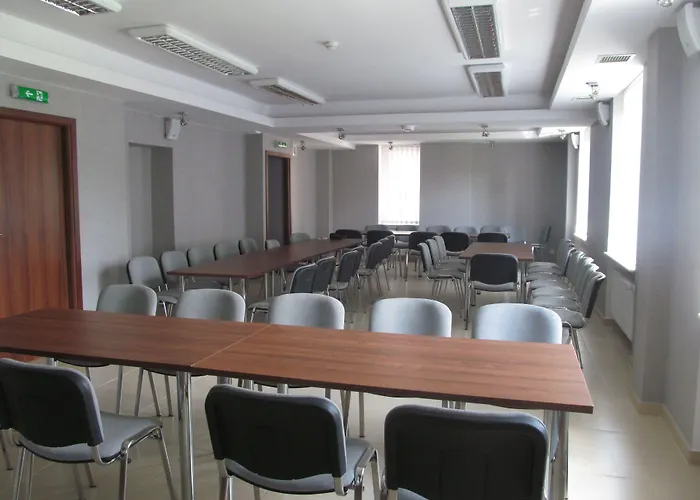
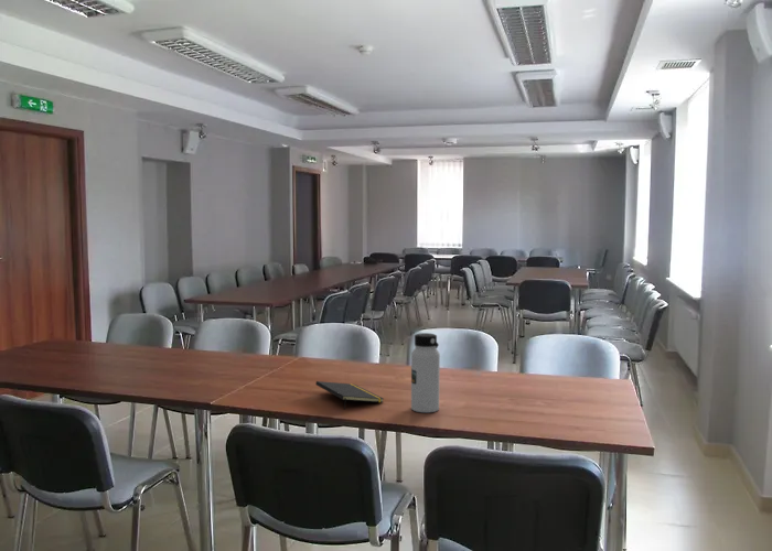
+ notepad [314,380,385,410]
+ water bottle [410,332,441,413]
